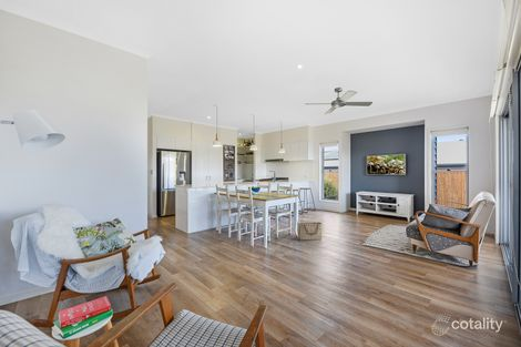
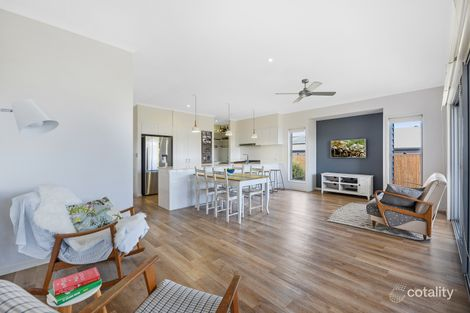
- basket [296,221,324,241]
